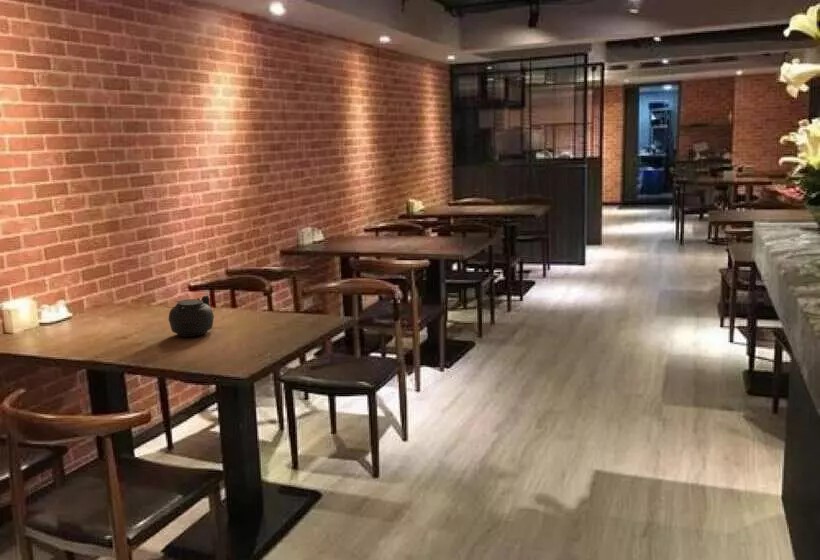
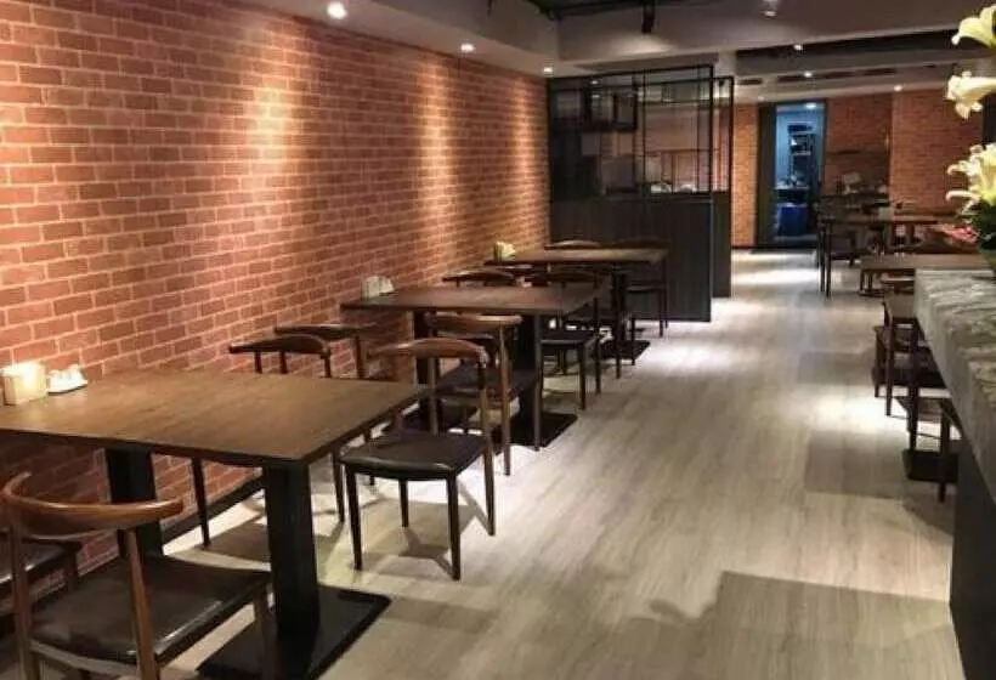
- teapot [163,295,215,338]
